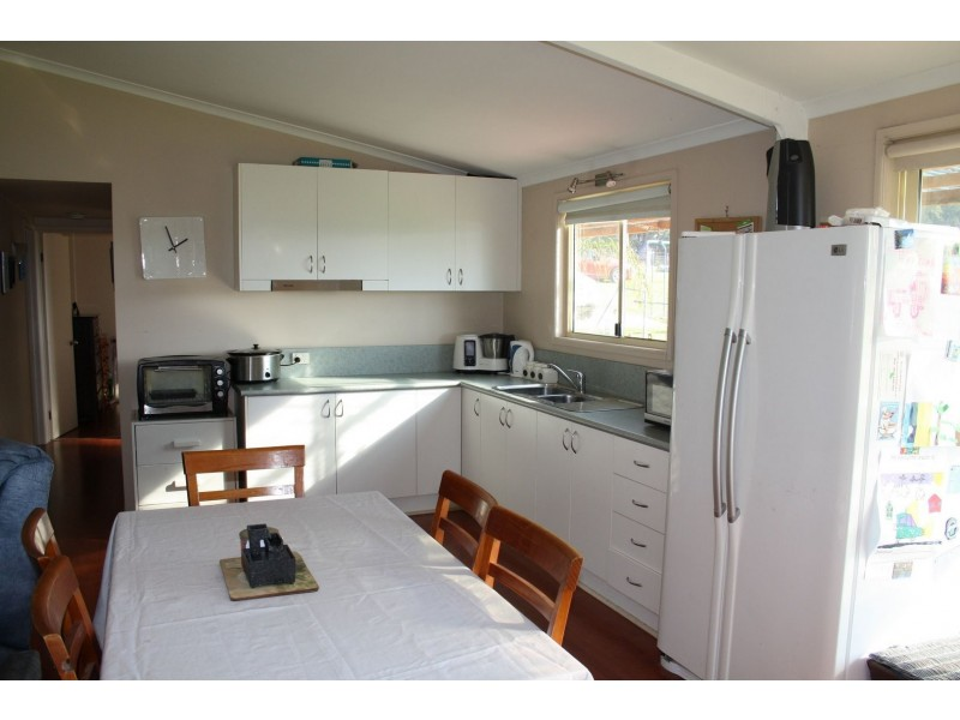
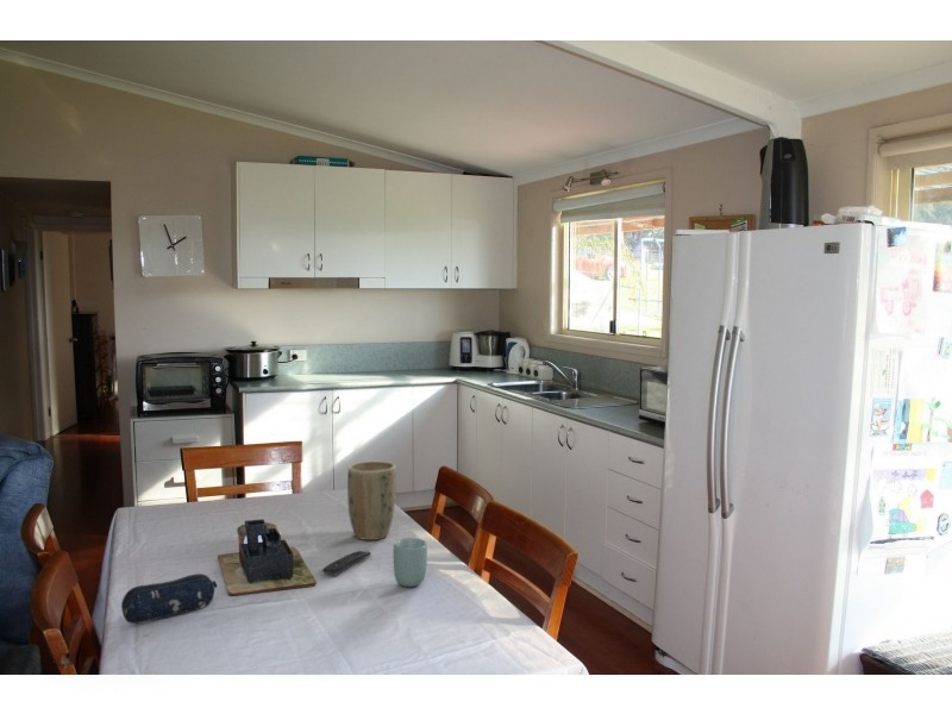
+ cup [393,537,428,588]
+ remote control [321,550,372,577]
+ plant pot [346,461,397,541]
+ pencil case [120,572,219,625]
